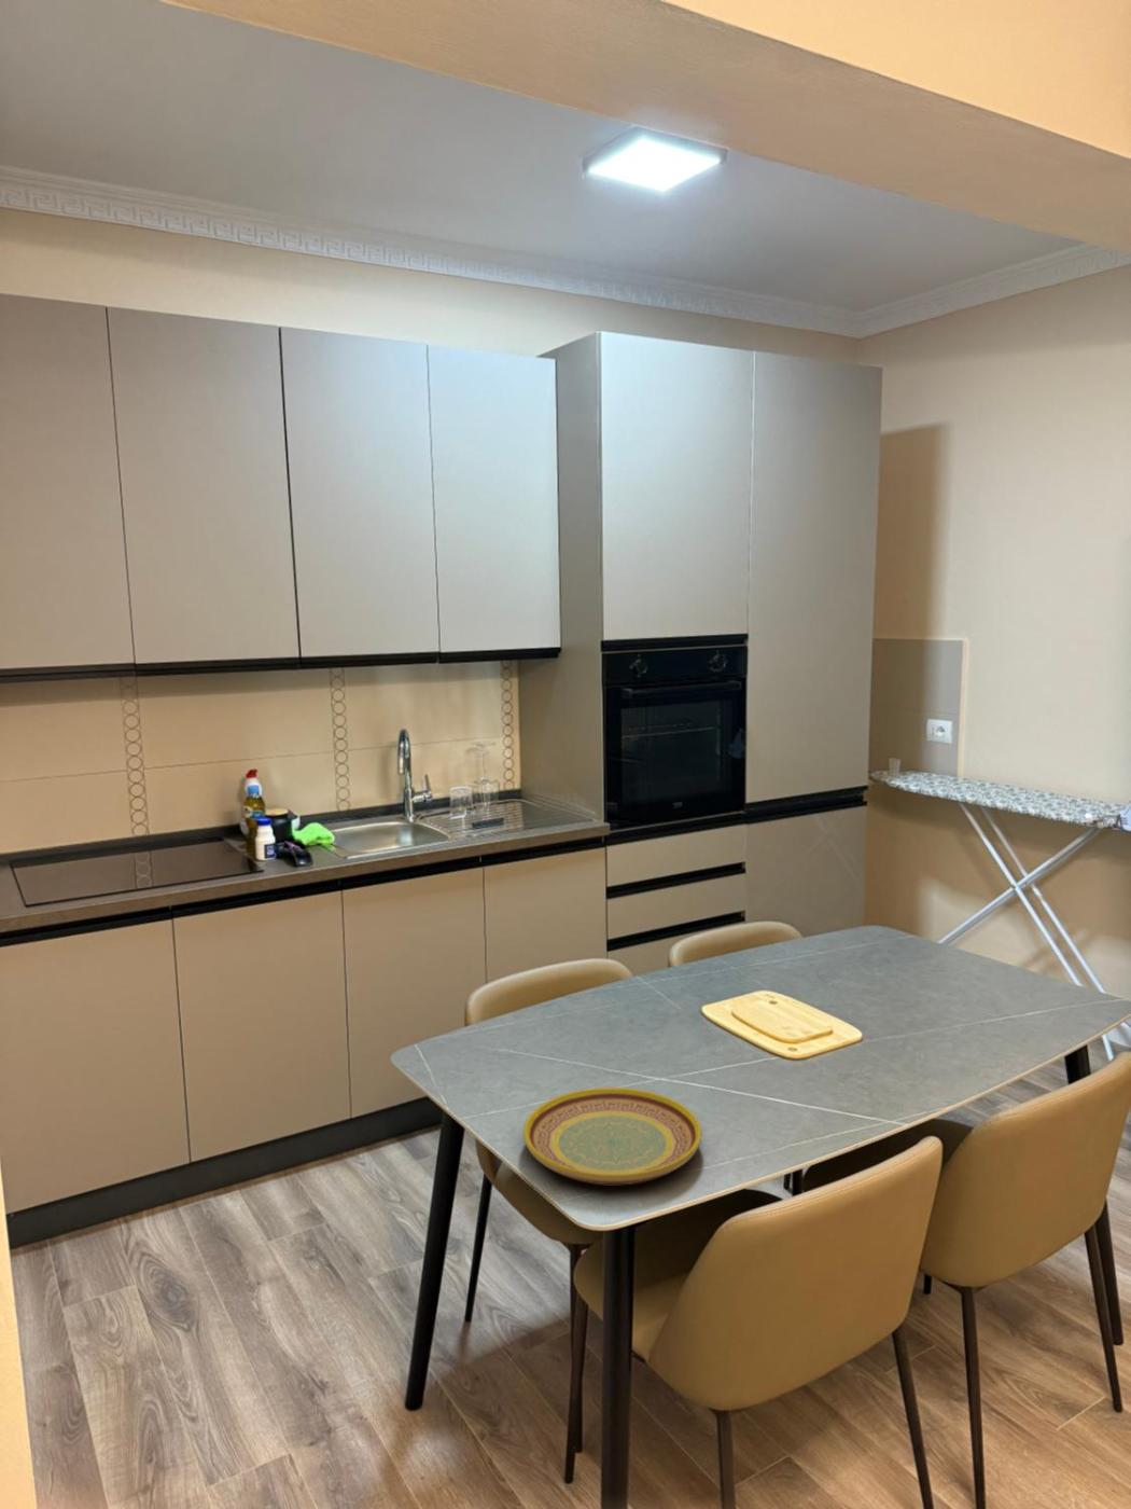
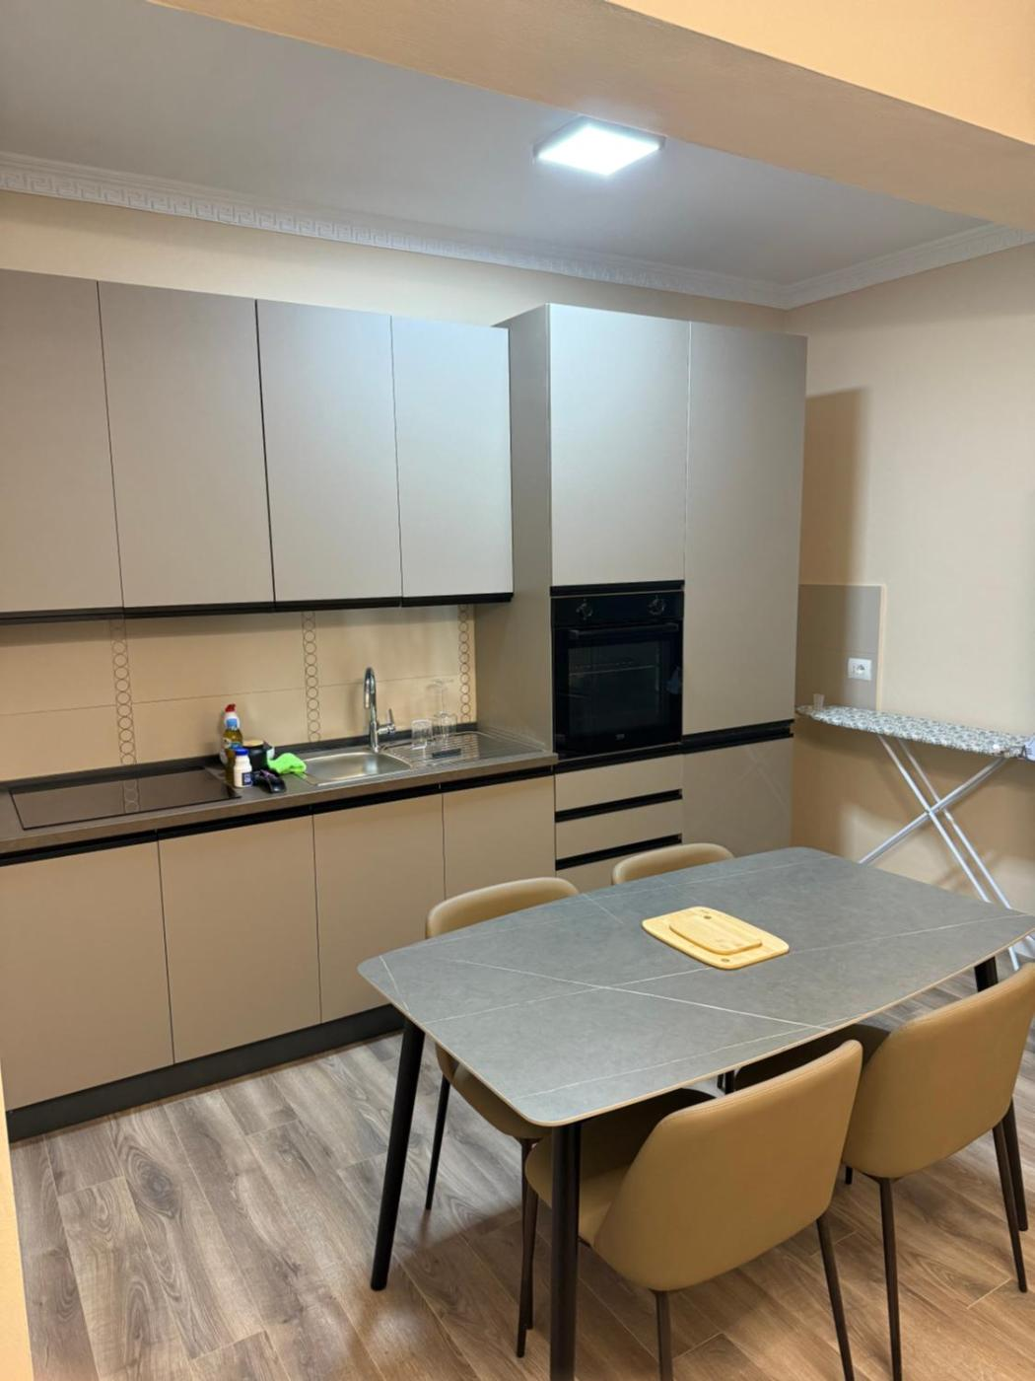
- plate [523,1086,702,1186]
